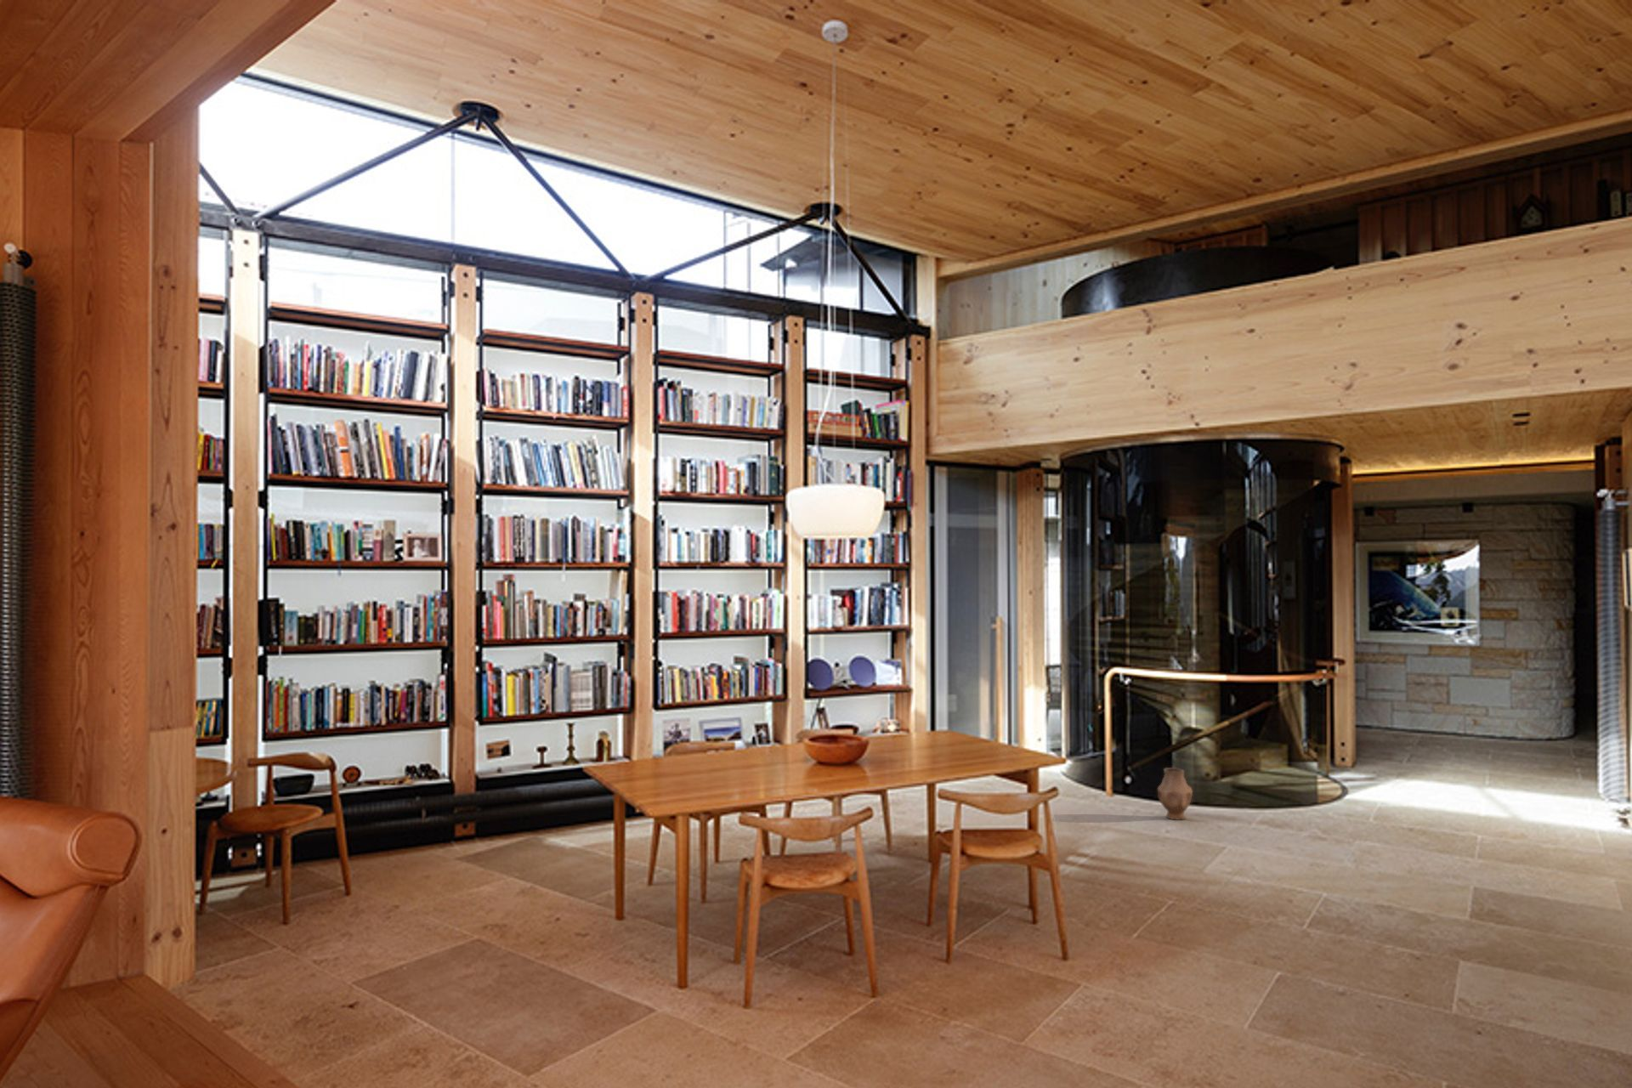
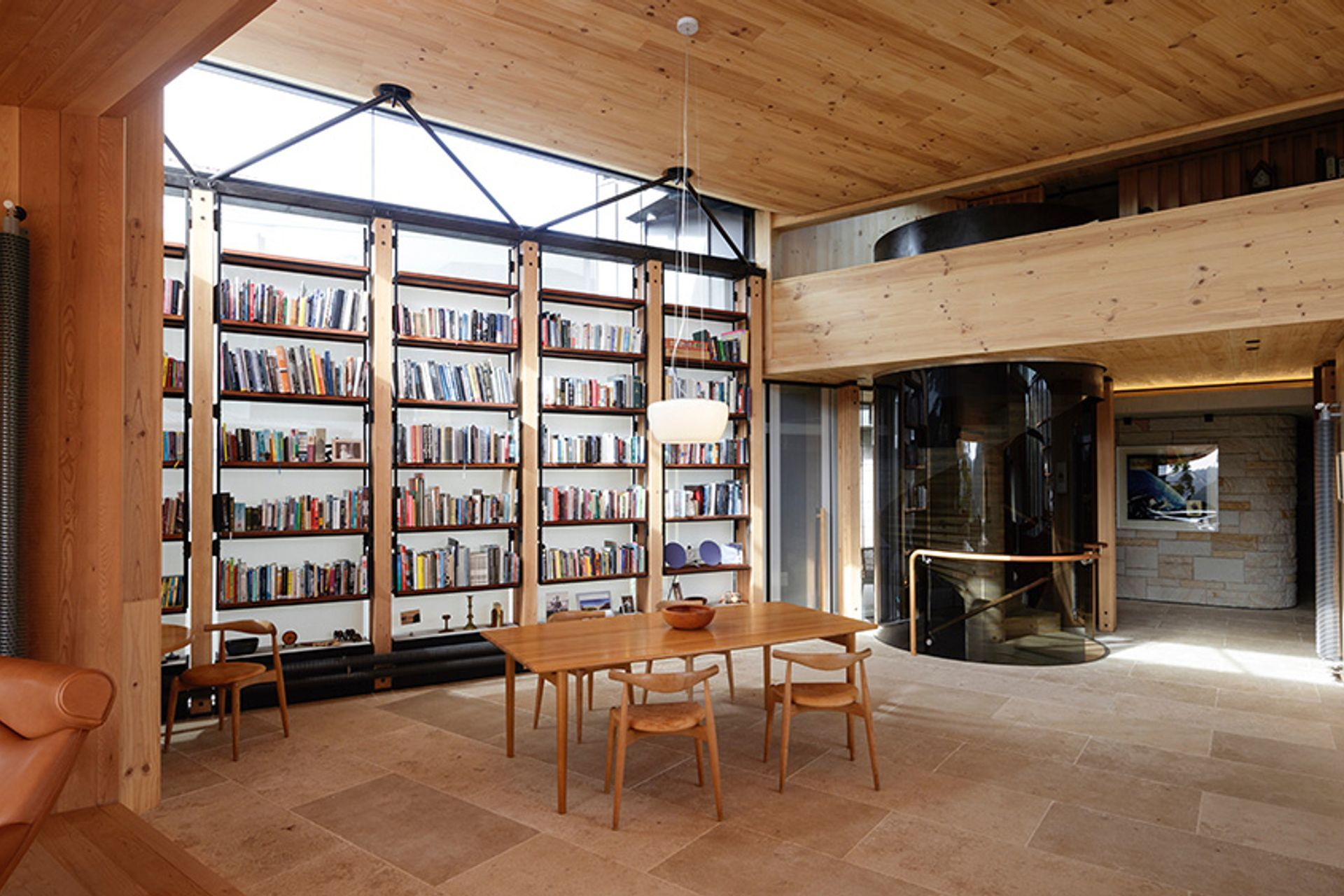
- vase [1157,766,1194,821]
